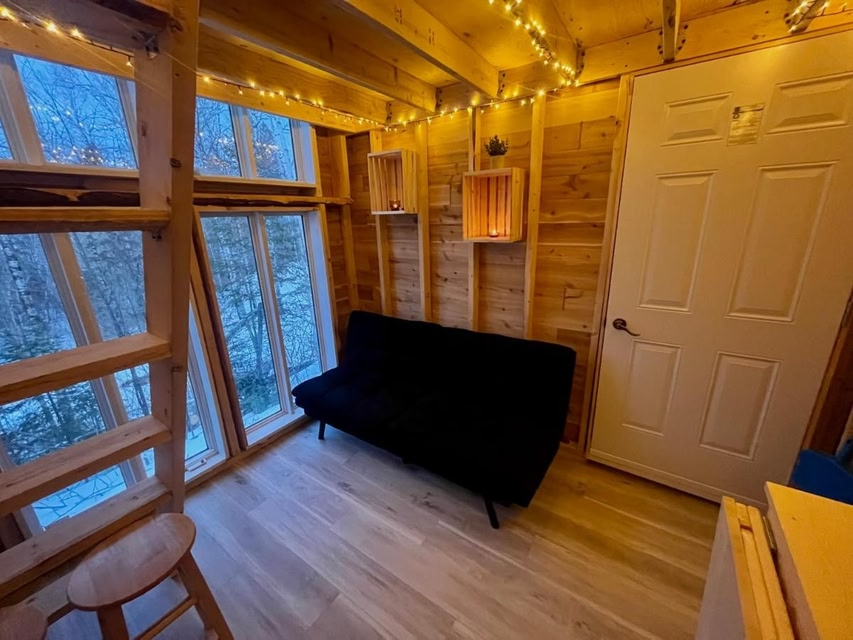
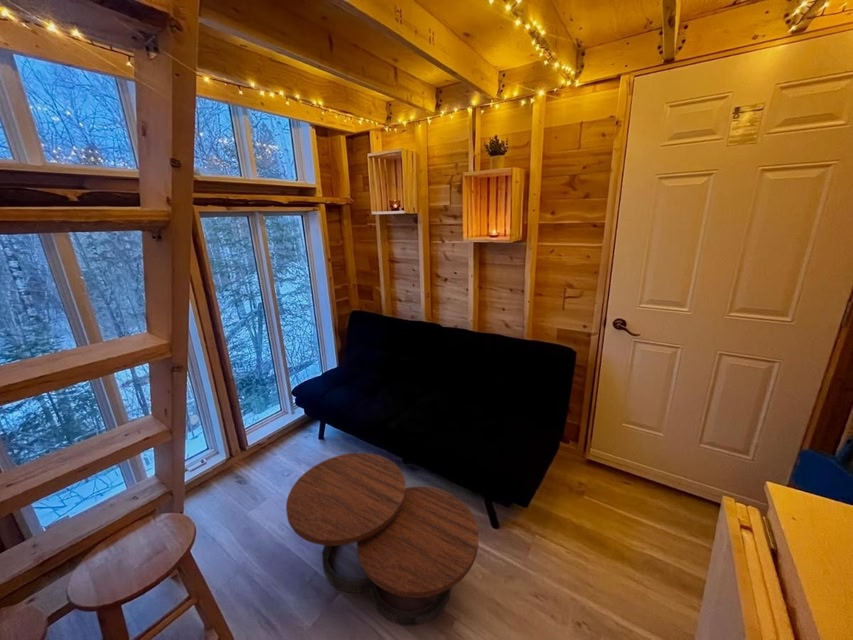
+ coffee table [285,452,479,627]
